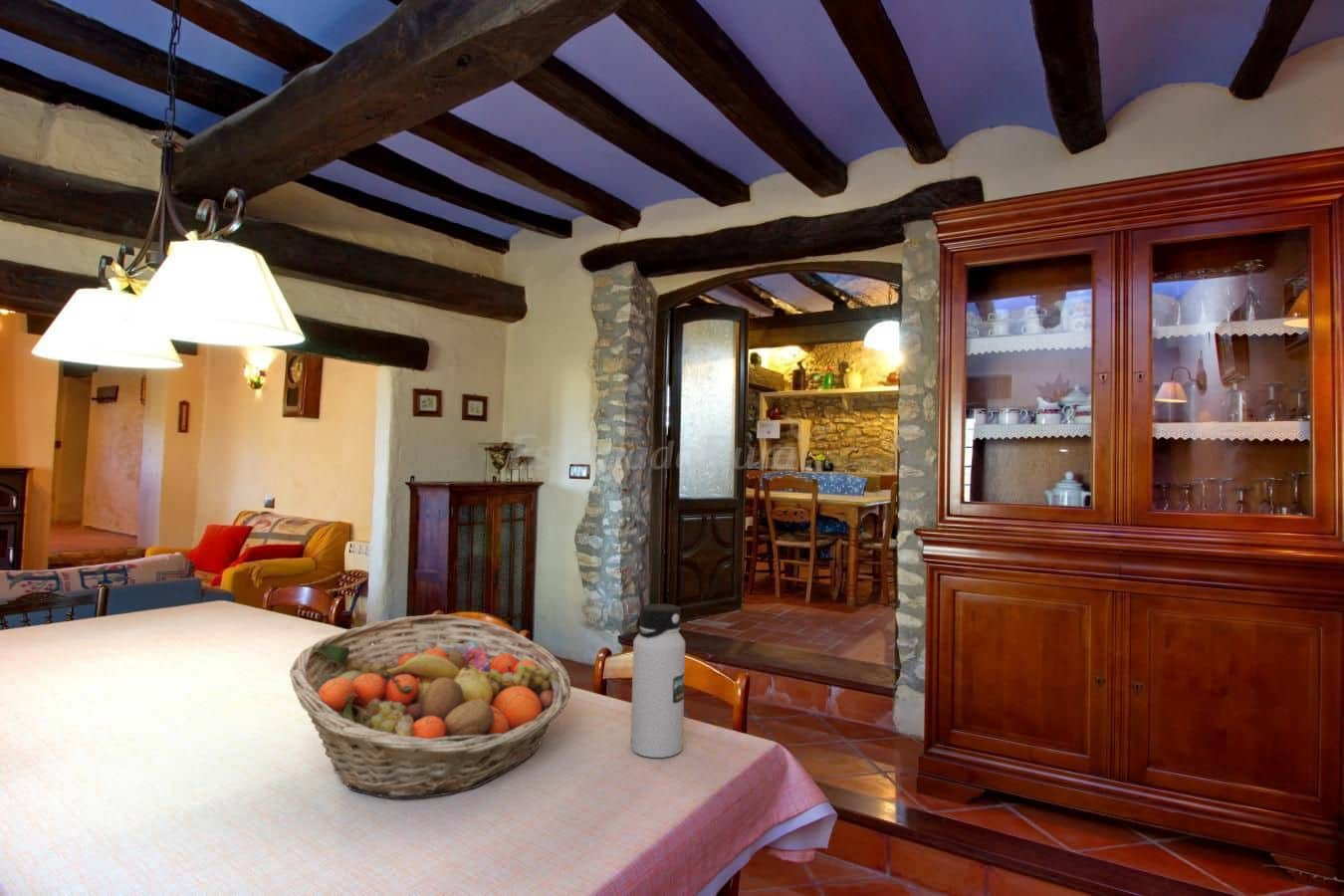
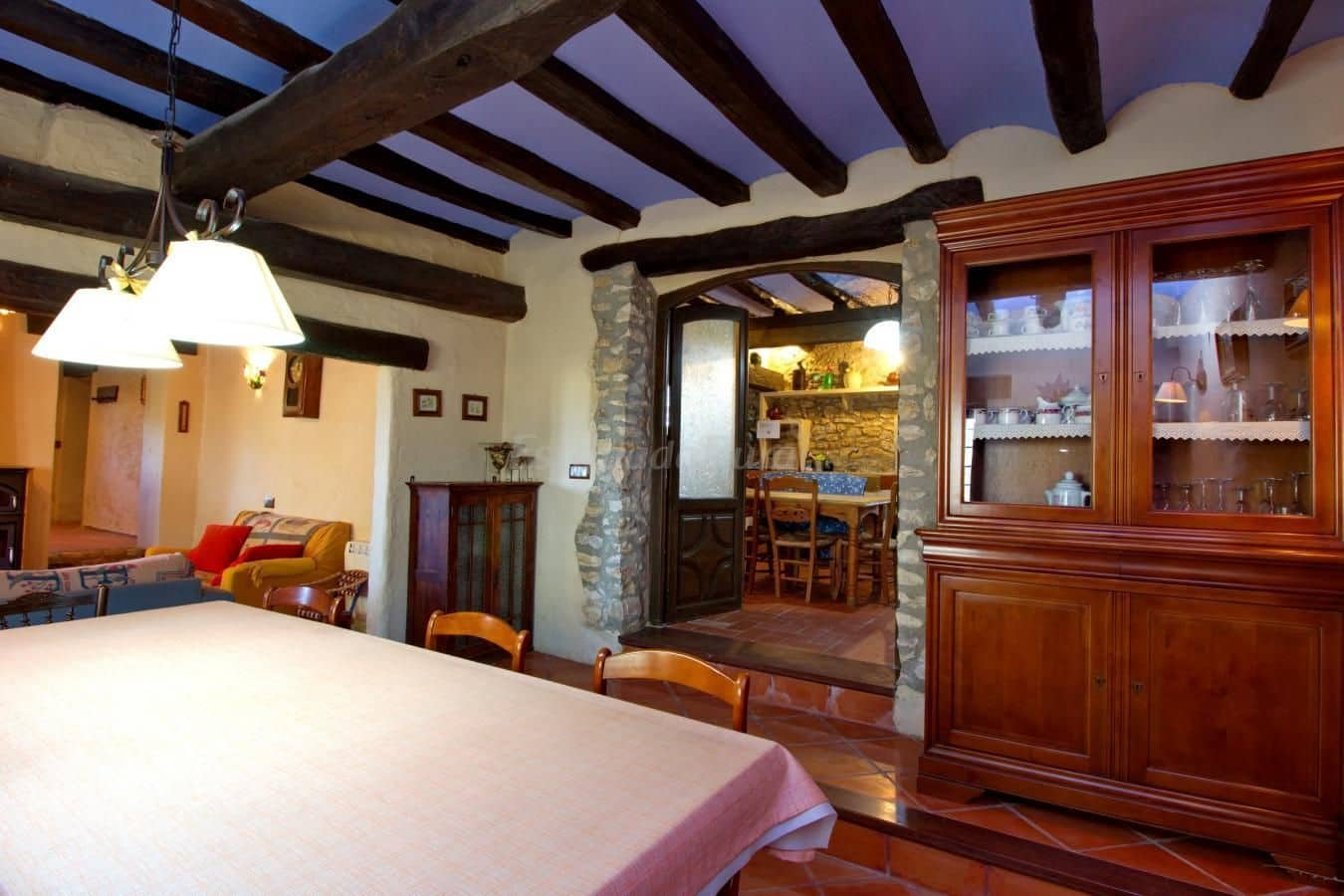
- water bottle [630,602,686,759]
- fruit basket [289,613,572,799]
